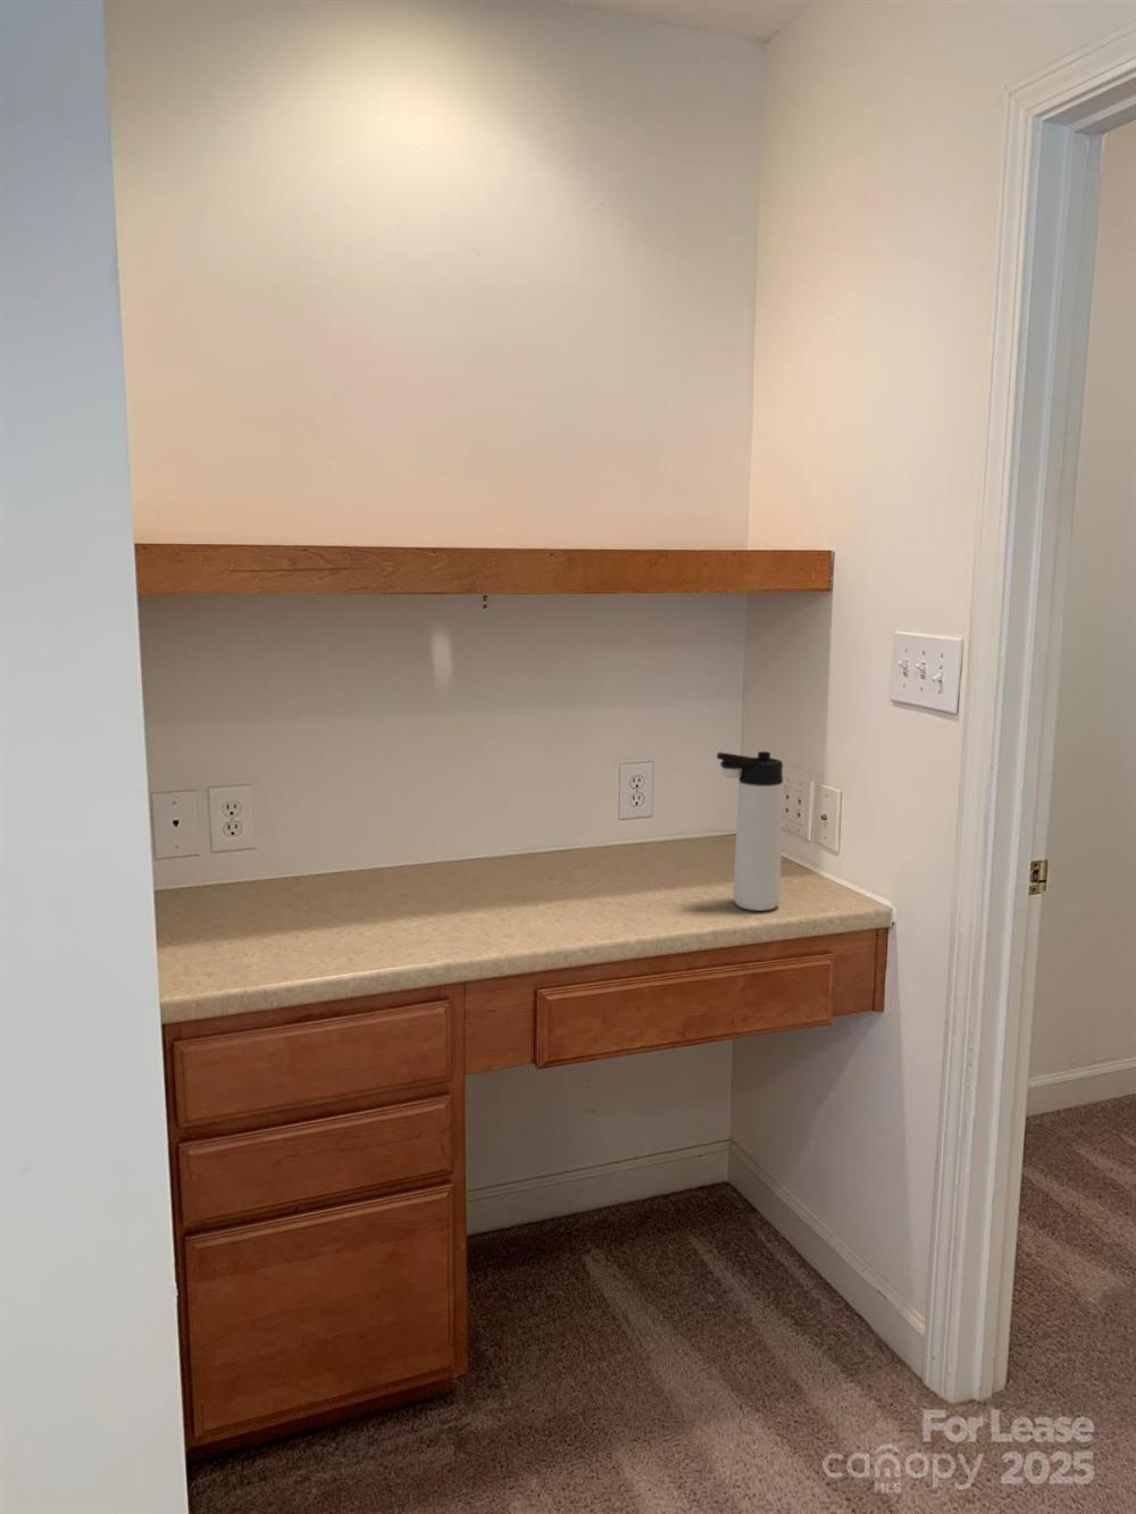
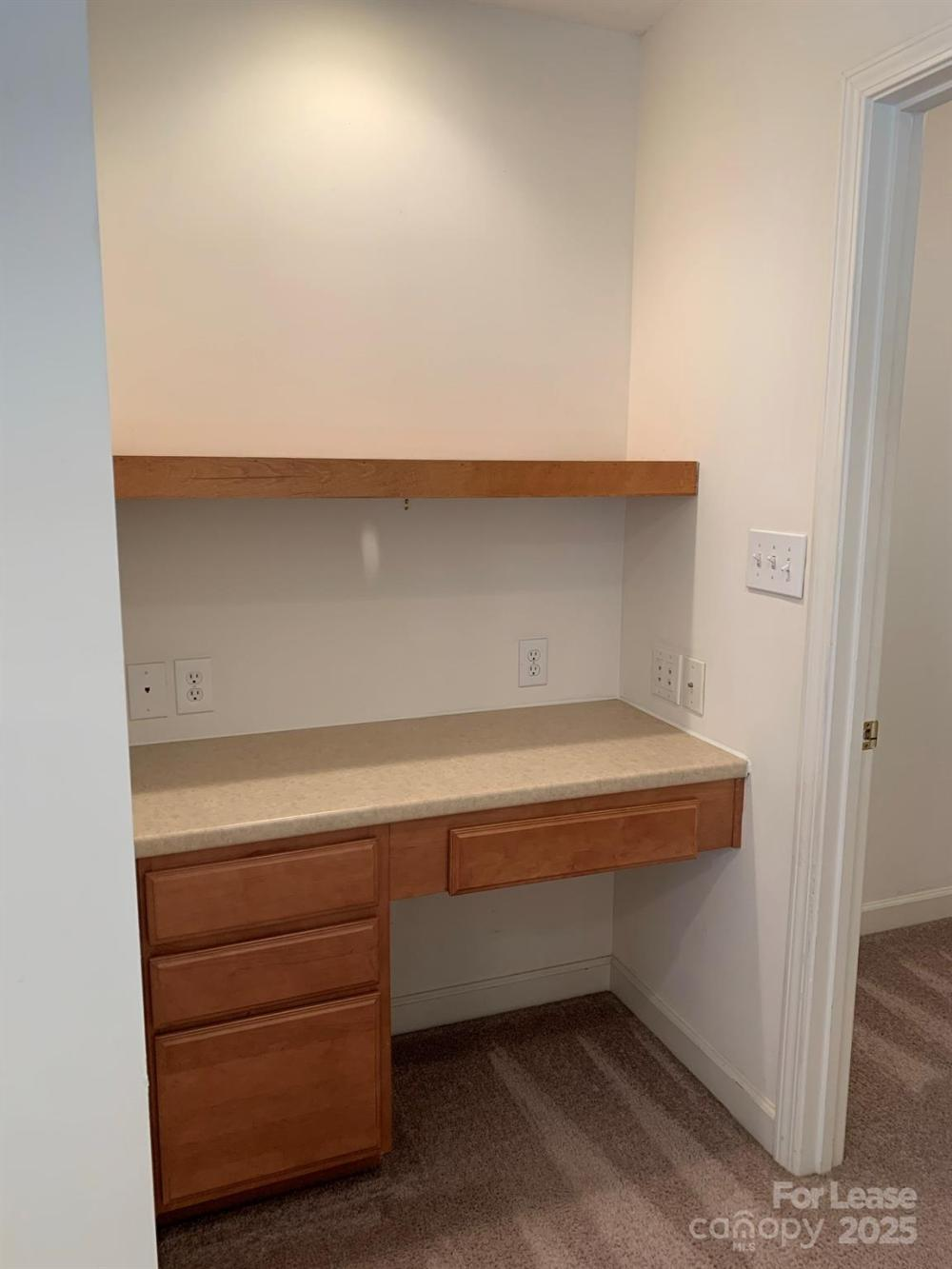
- thermos bottle [716,750,784,912]
